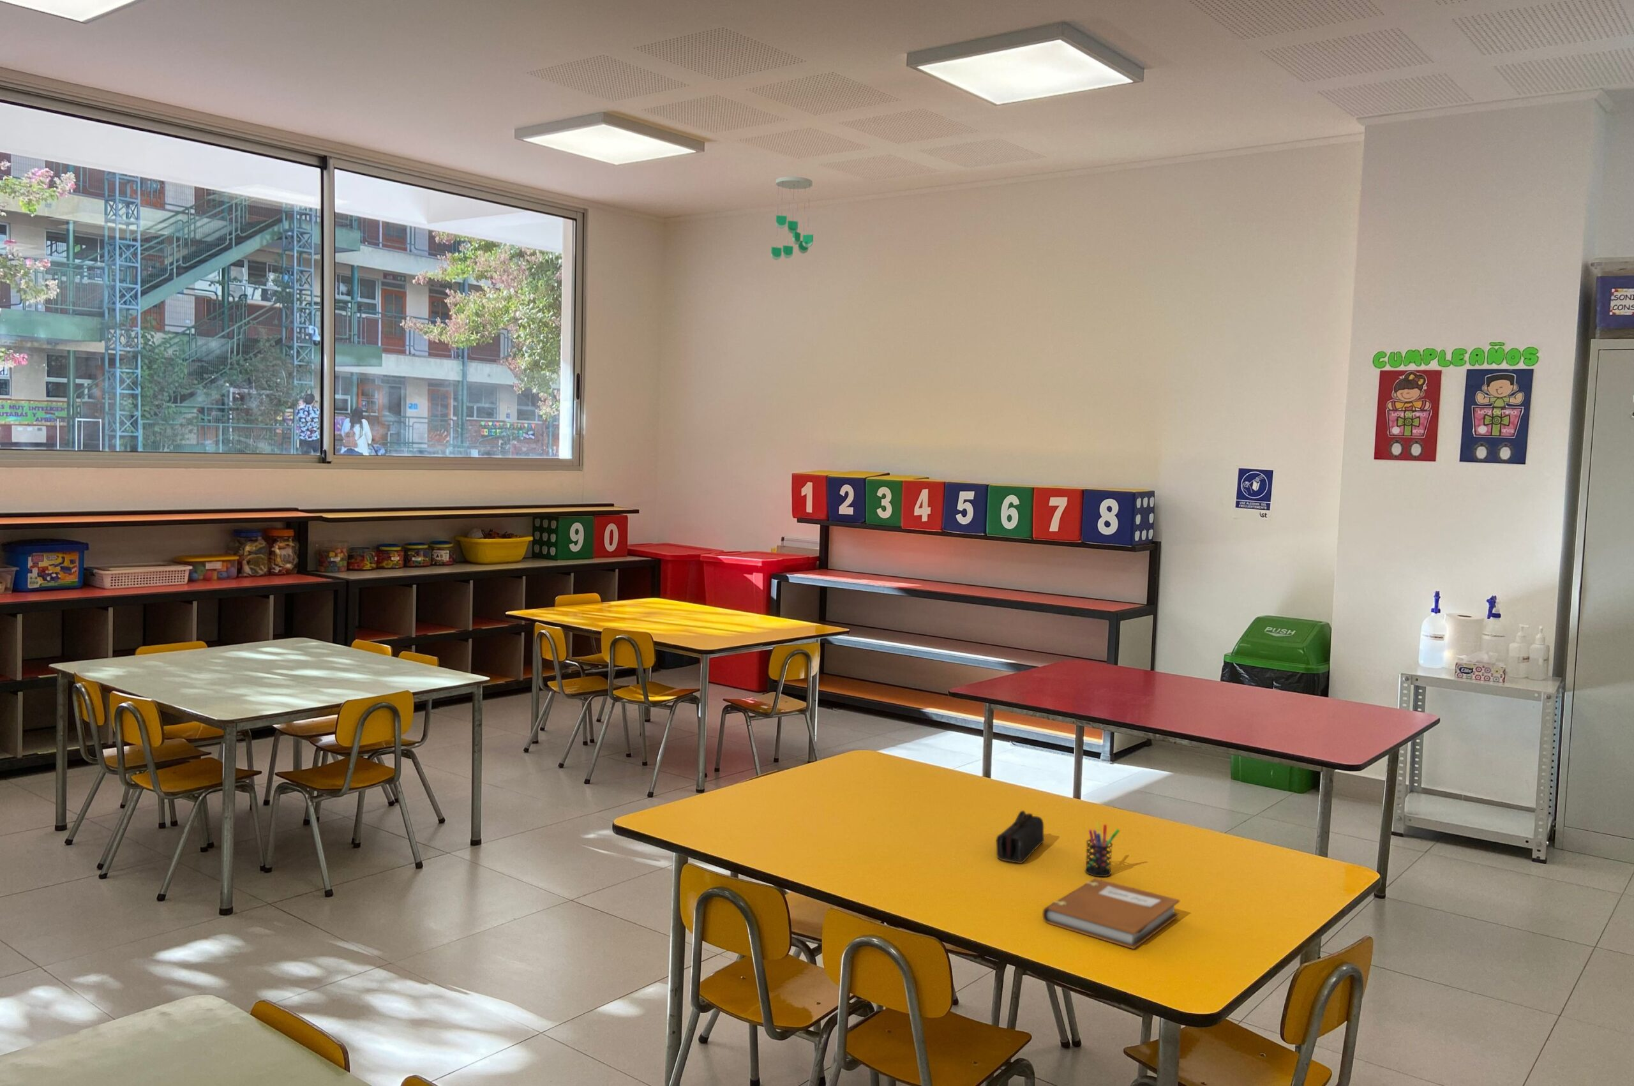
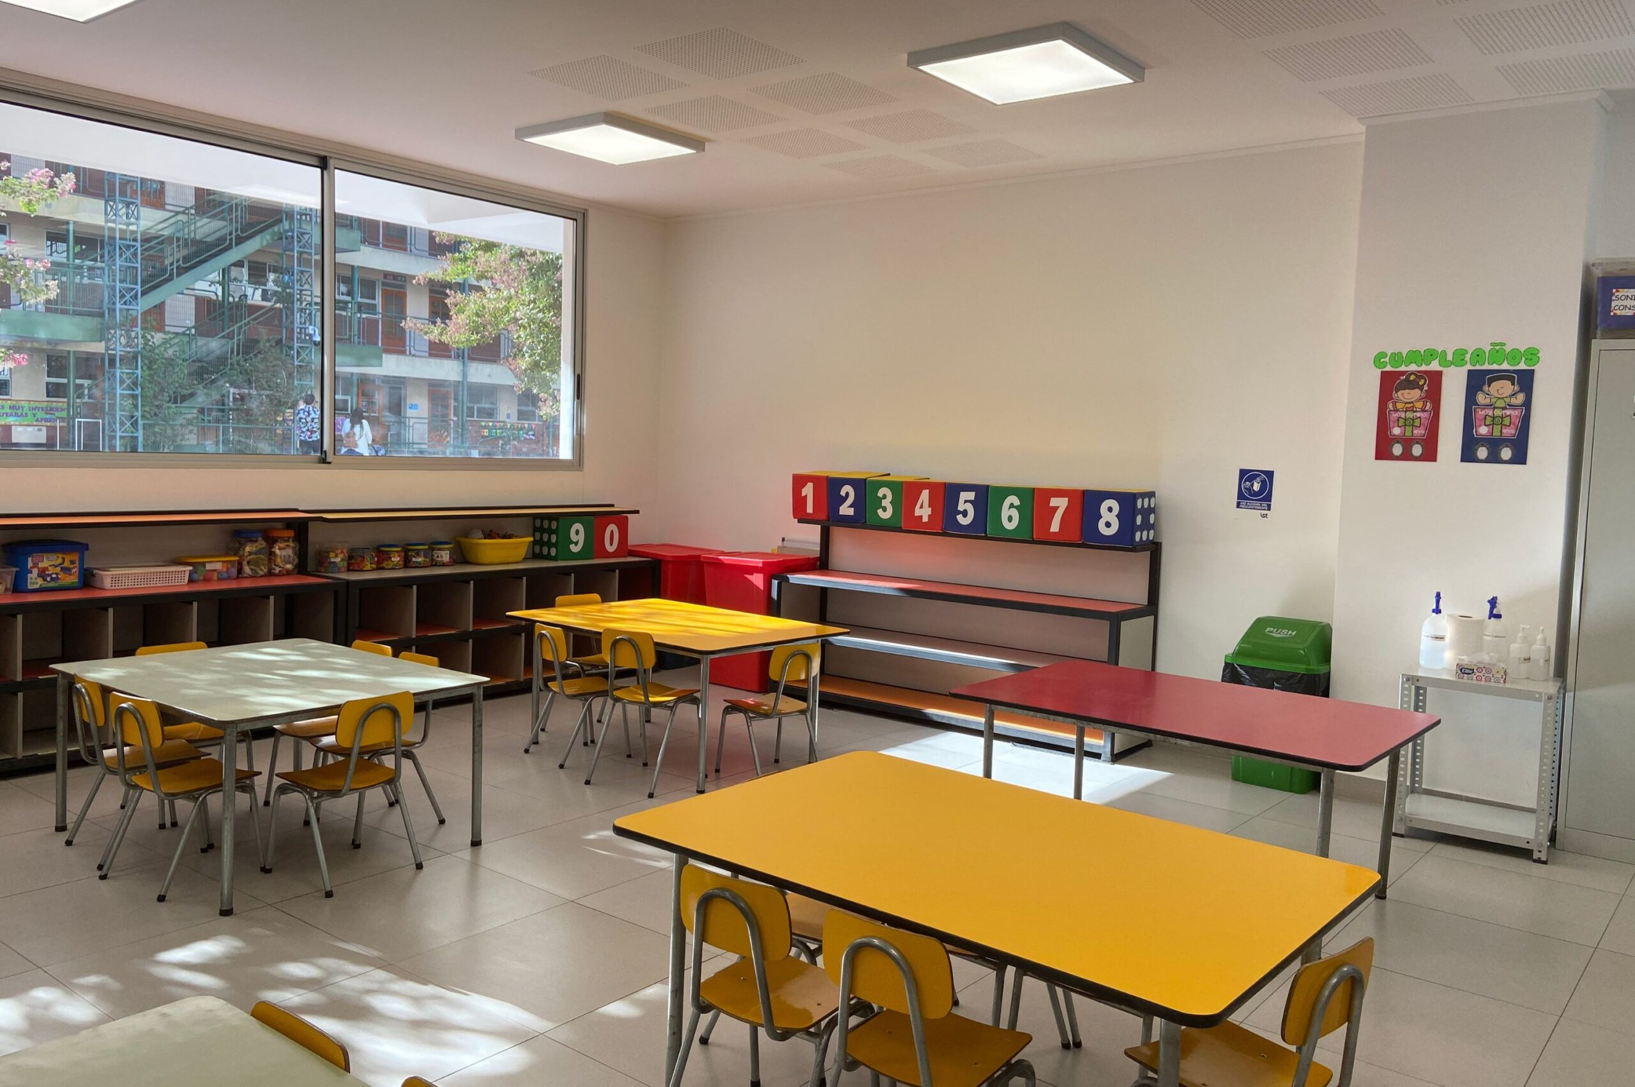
- pen holder [1085,821,1120,878]
- ceiling mobile [771,176,813,261]
- notebook [1041,878,1181,949]
- pencil case [995,810,1045,864]
